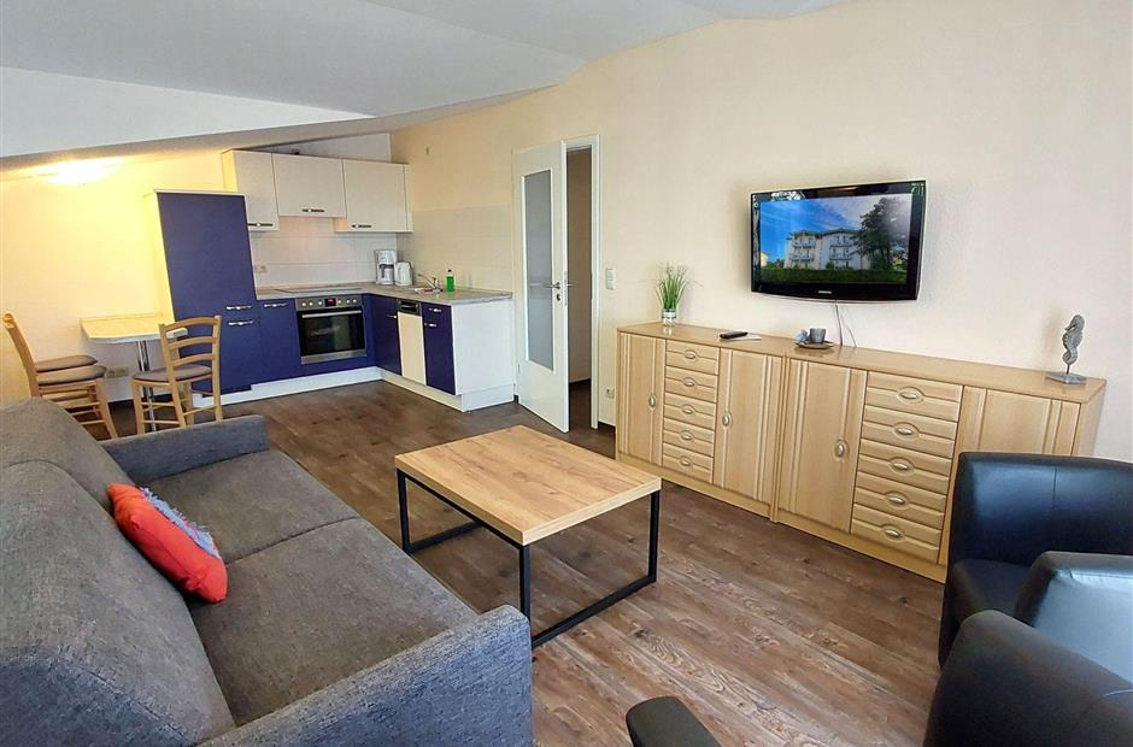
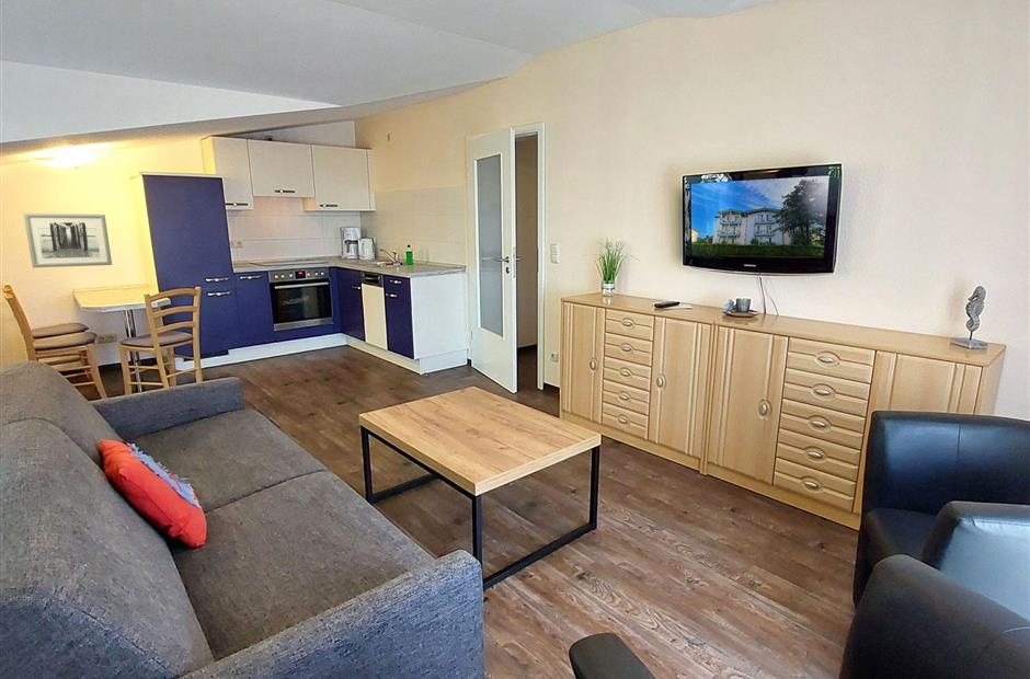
+ wall art [22,212,113,268]
